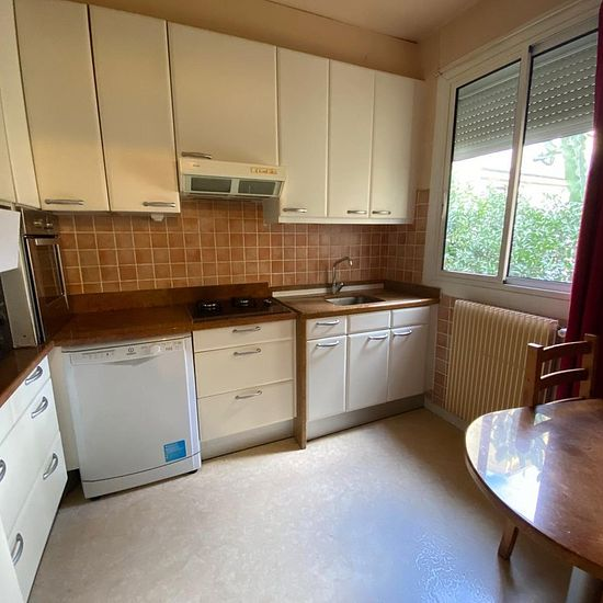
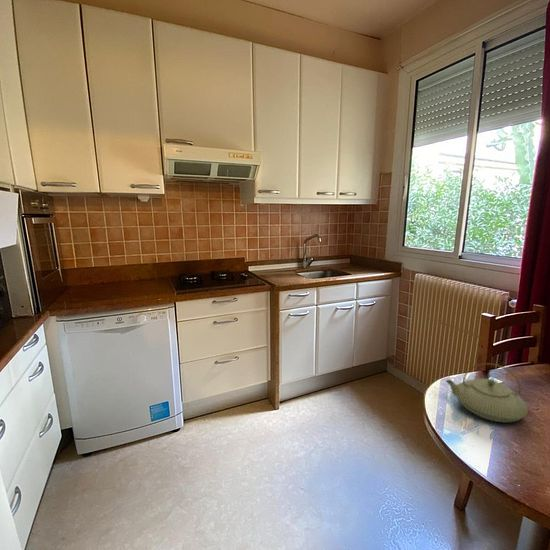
+ teapot [445,362,529,423]
